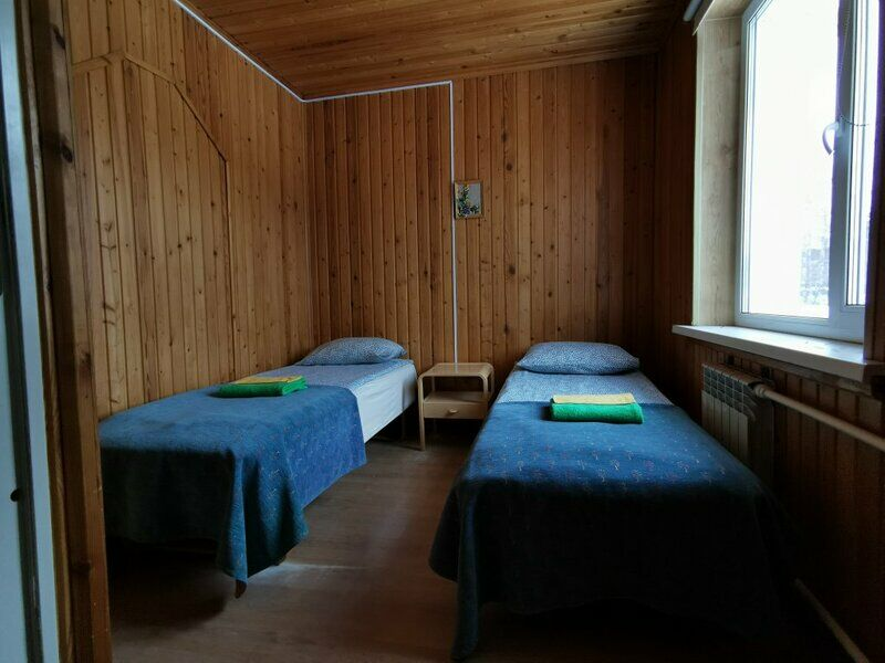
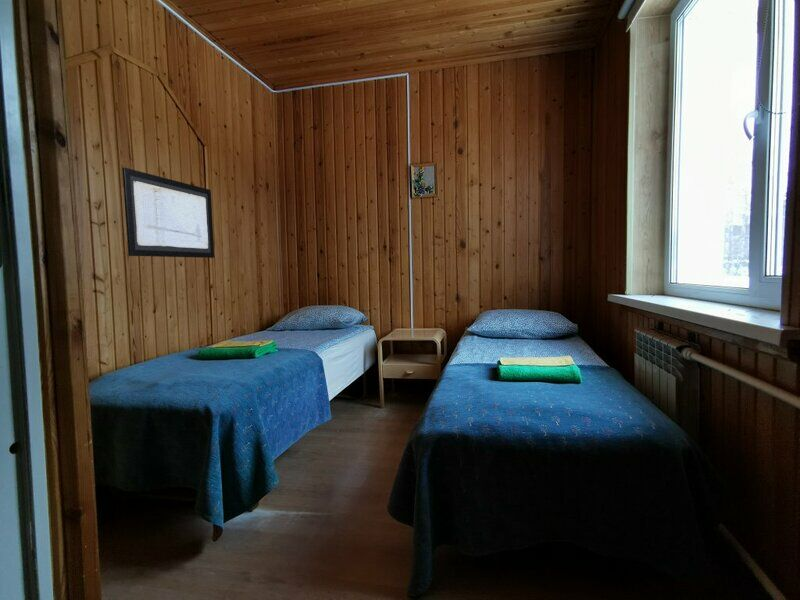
+ wall art [121,166,215,259]
